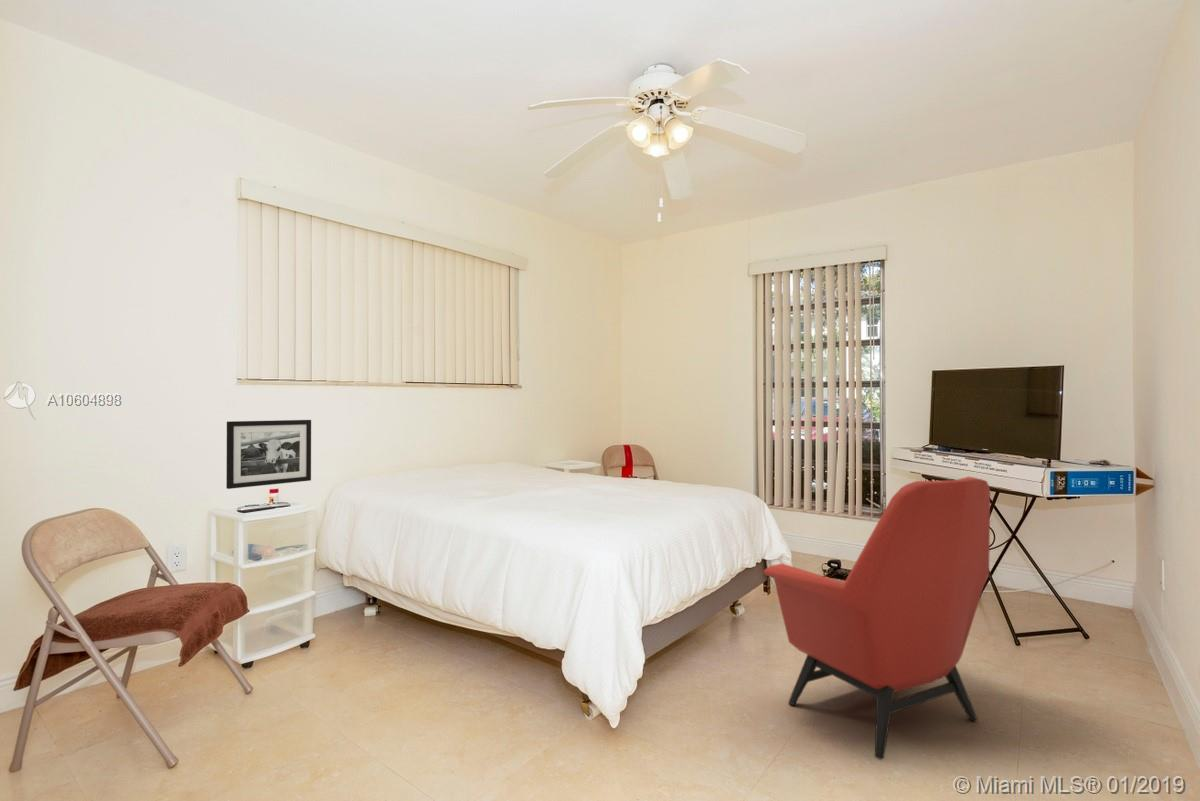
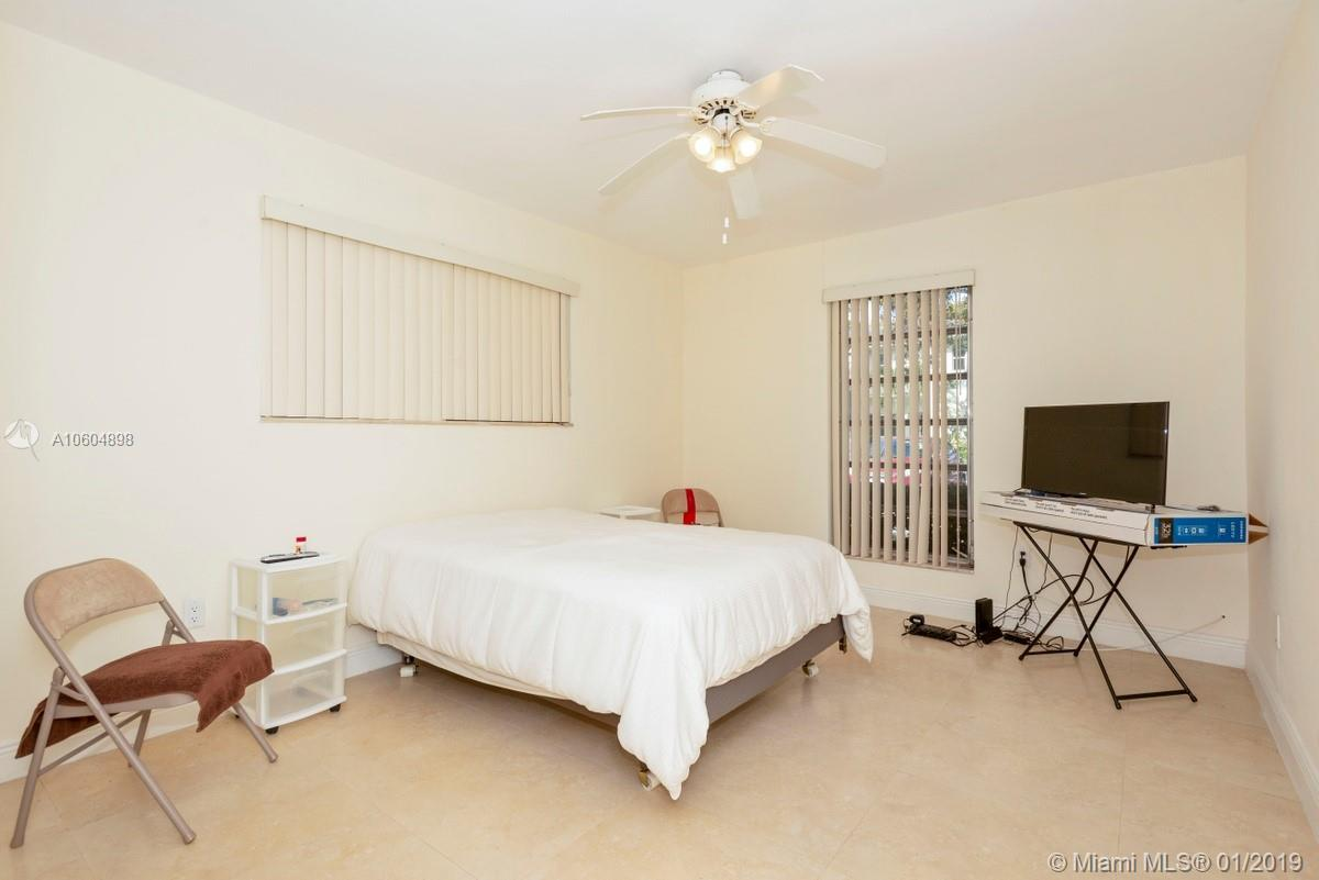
- picture frame [225,419,312,490]
- armchair [763,476,991,760]
